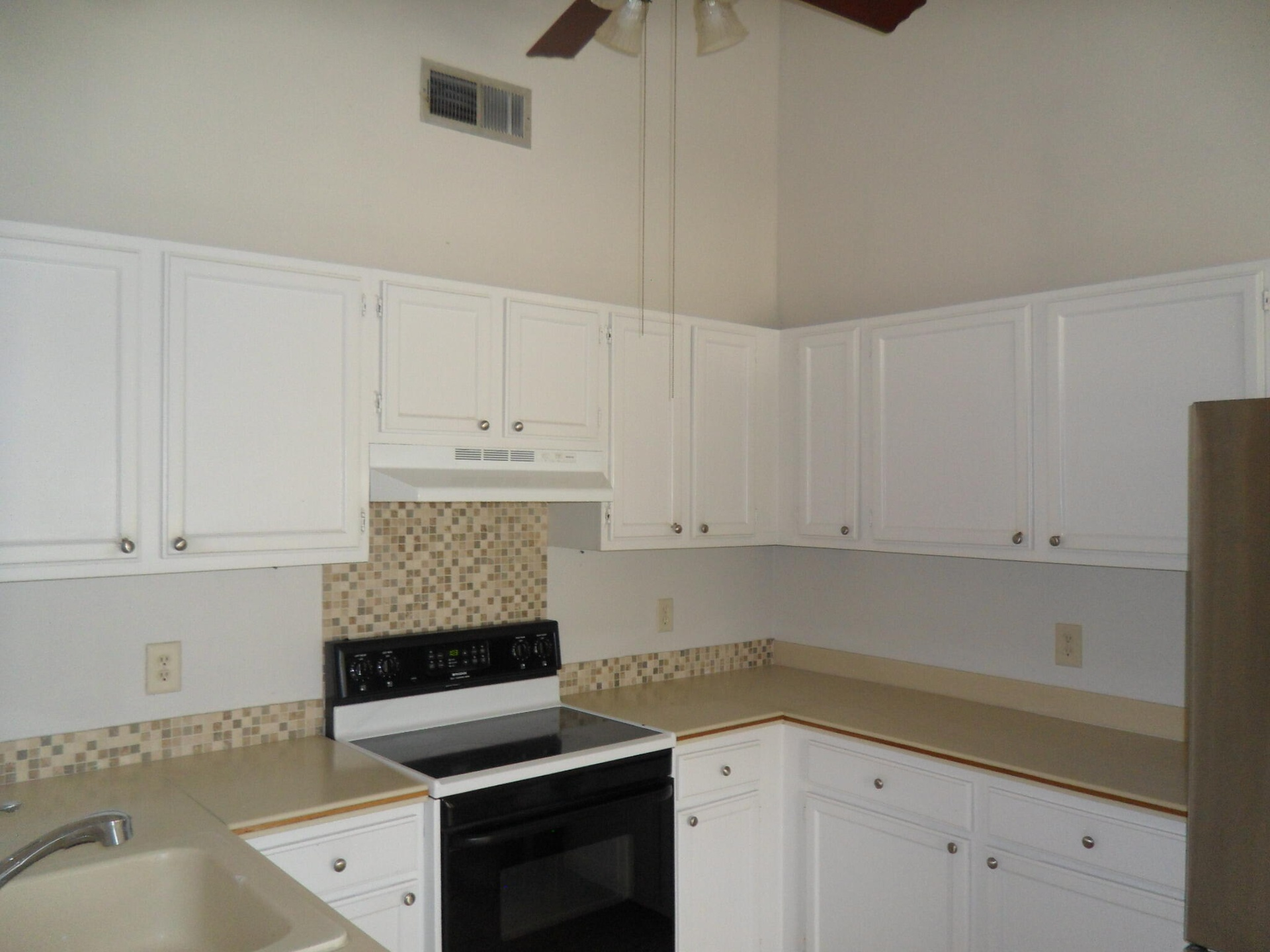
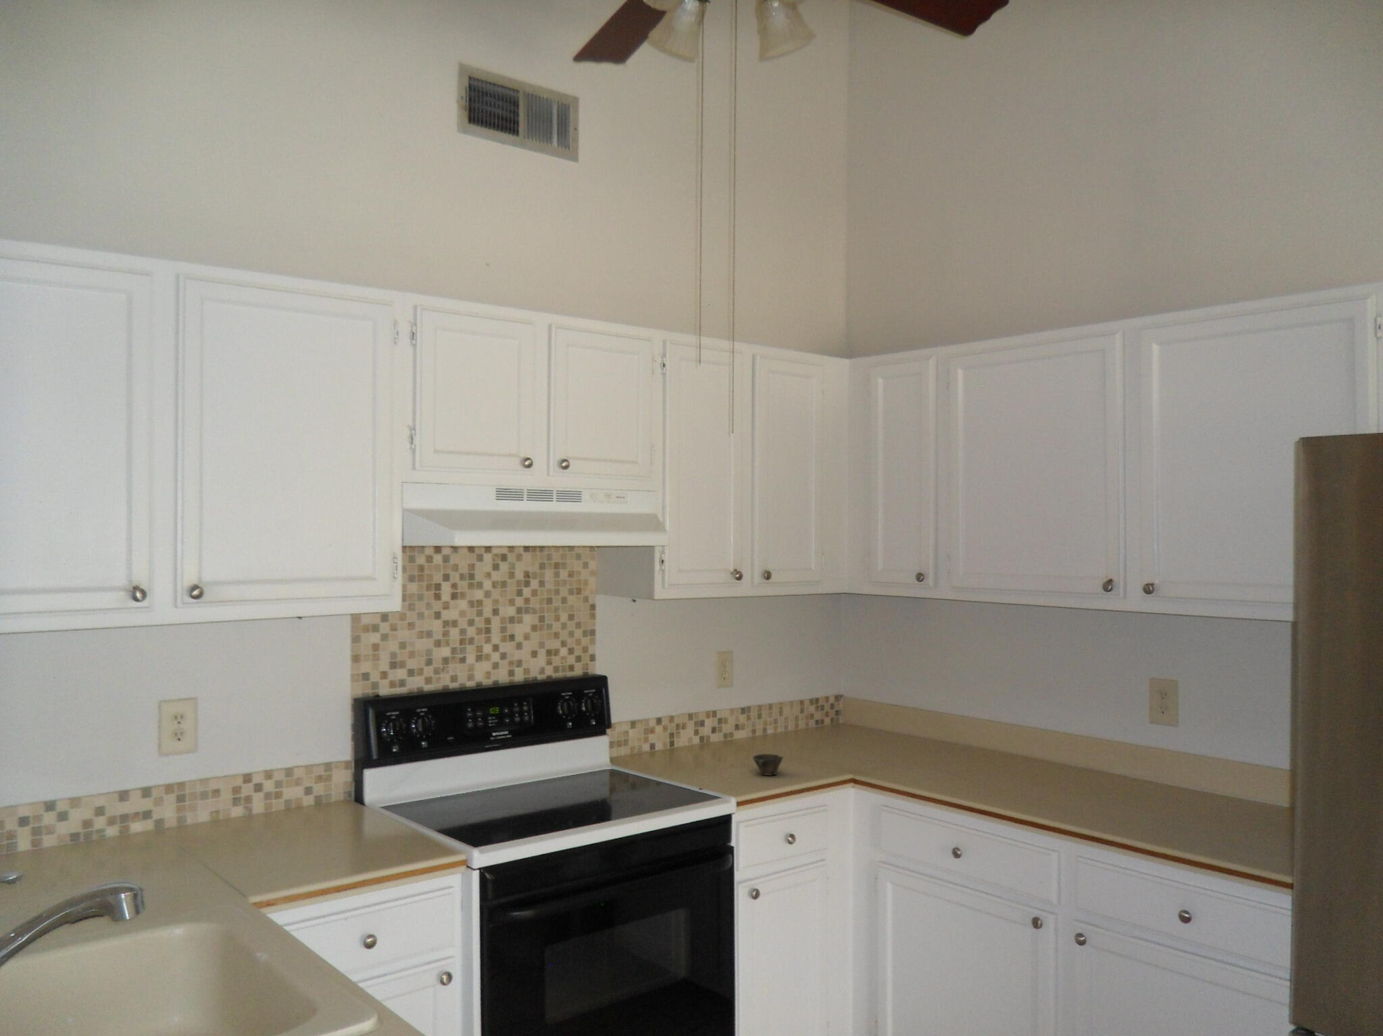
+ cup [752,753,784,776]
